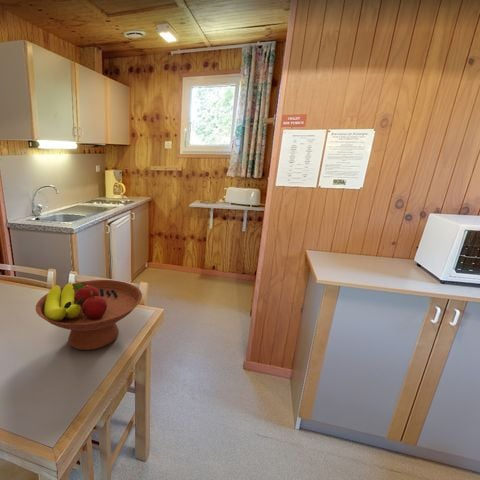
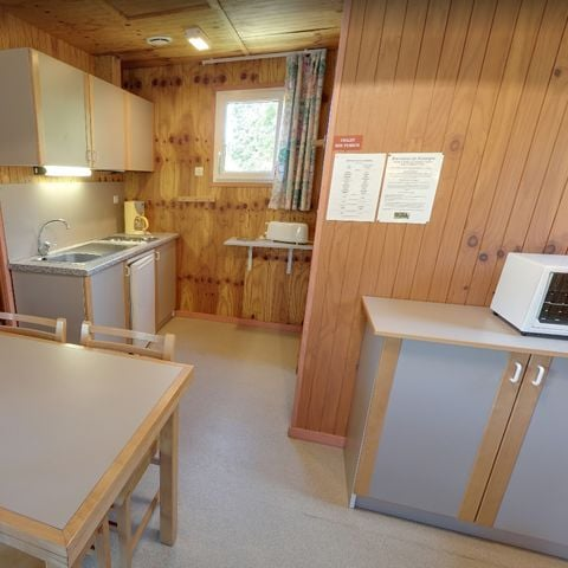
- fruit bowl [35,279,143,351]
